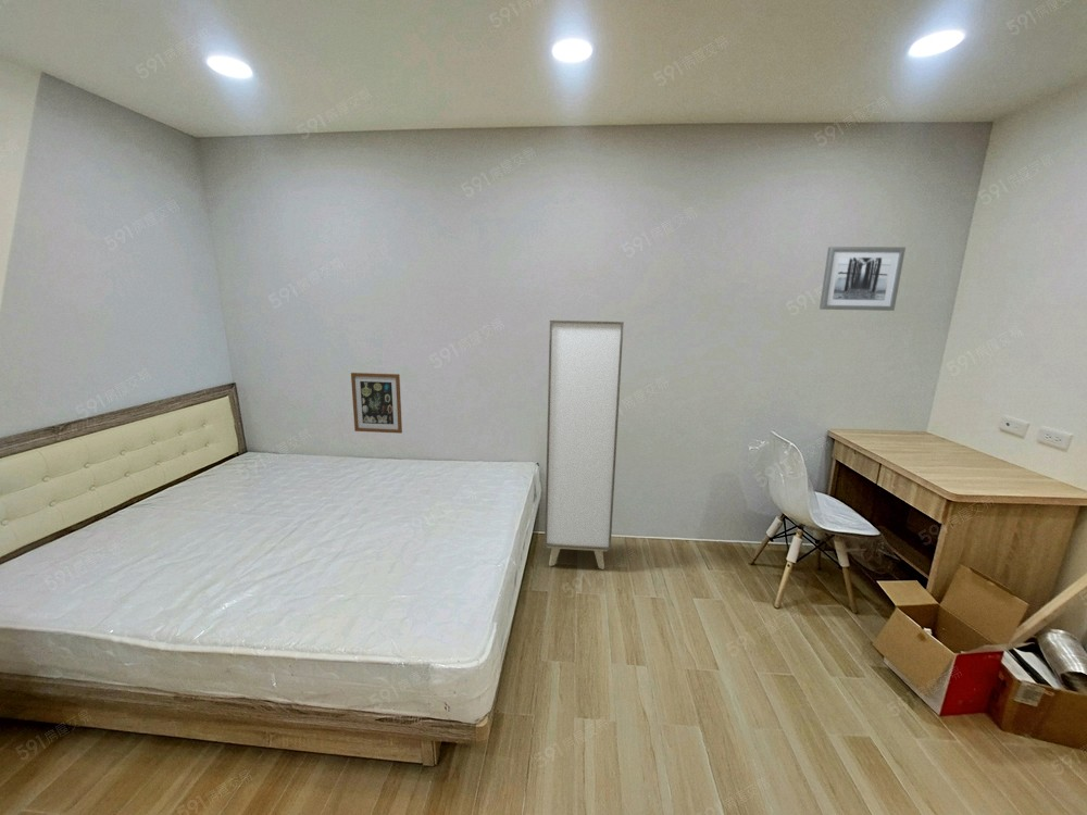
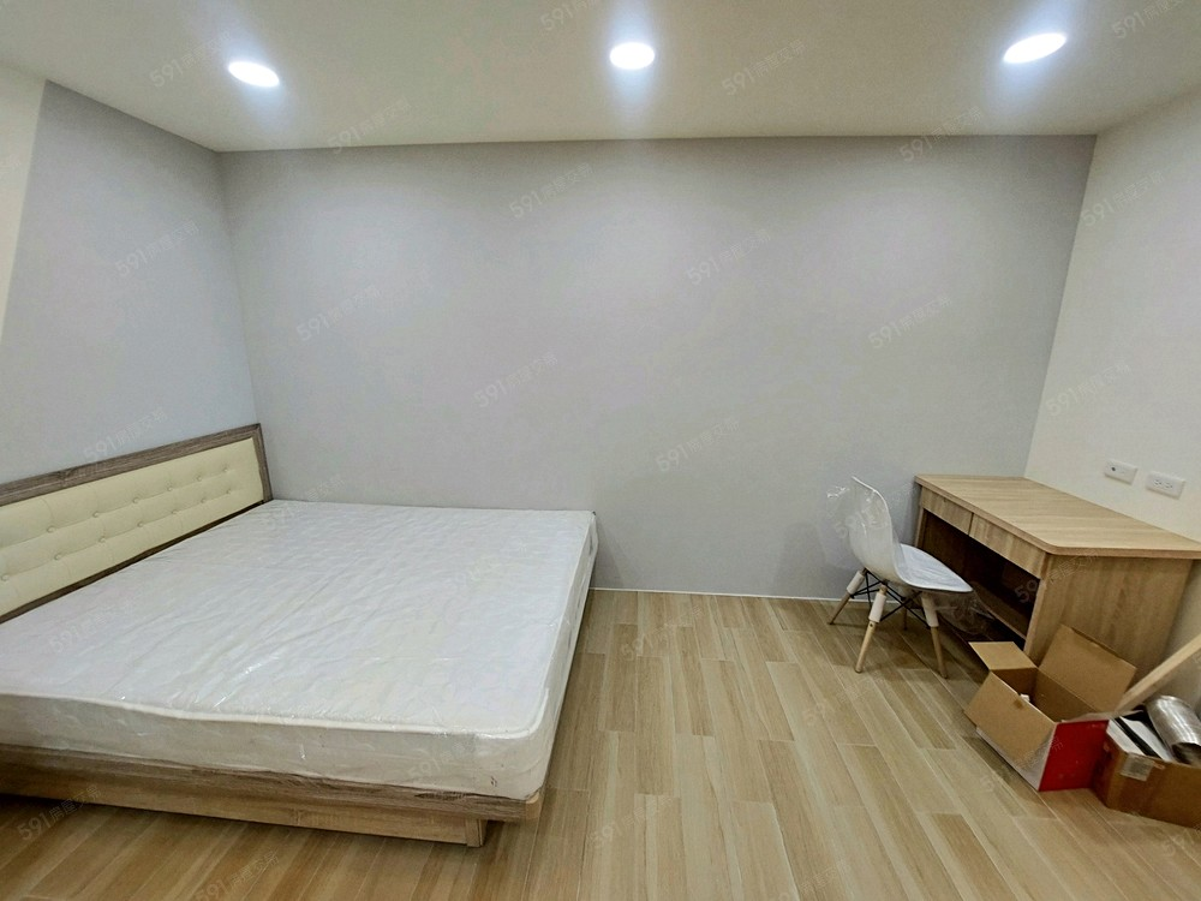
- wall art [819,246,907,312]
- wall art [350,372,403,435]
- cabinet [544,319,625,570]
